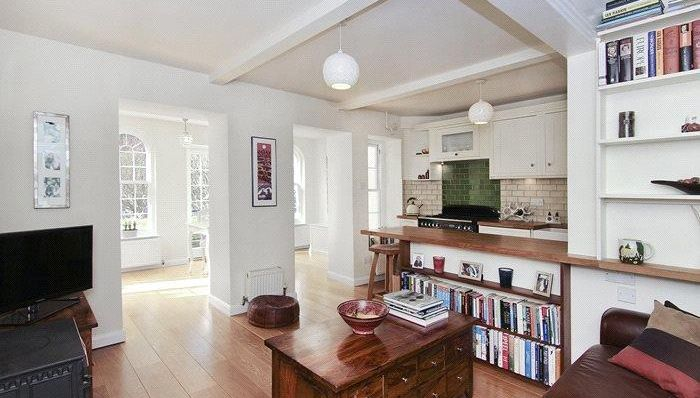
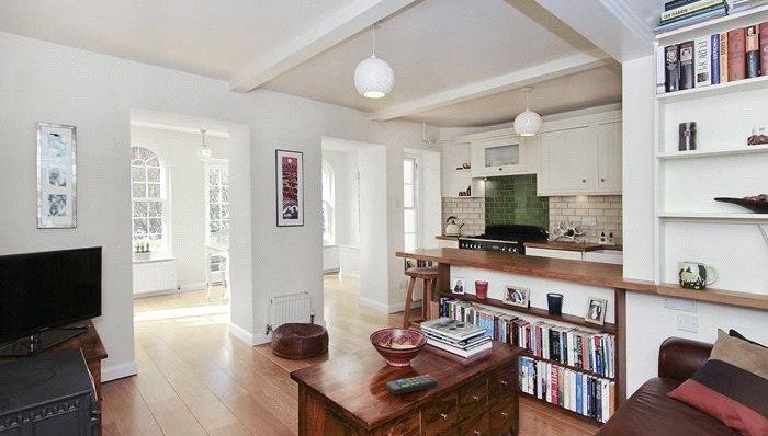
+ remote control [385,374,439,395]
